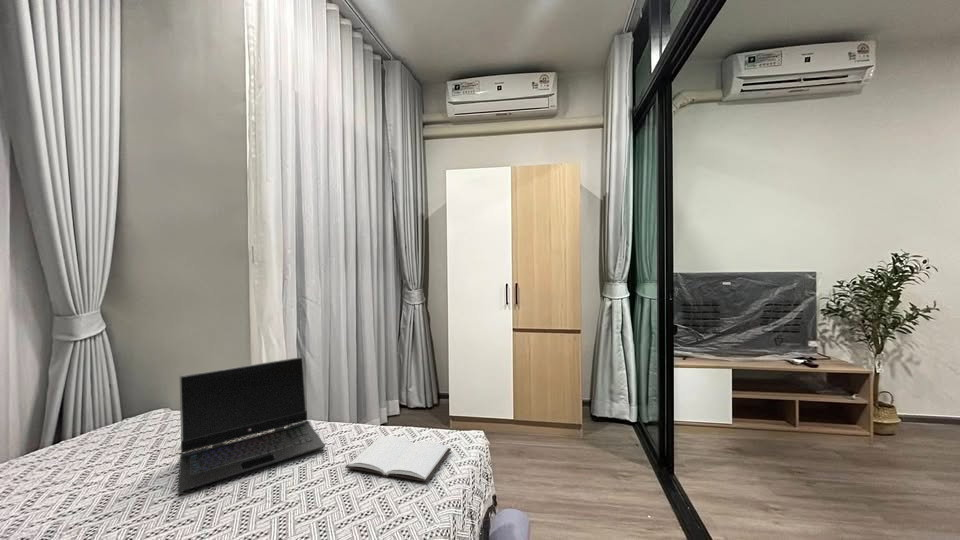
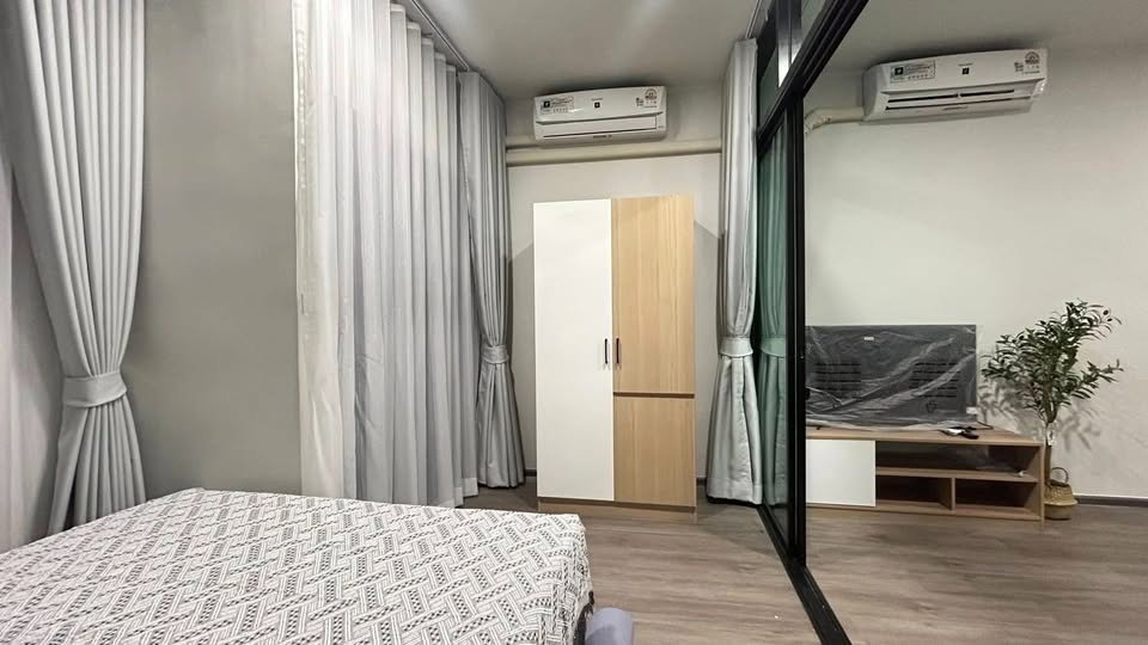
- laptop computer [177,356,326,493]
- book [344,435,452,483]
